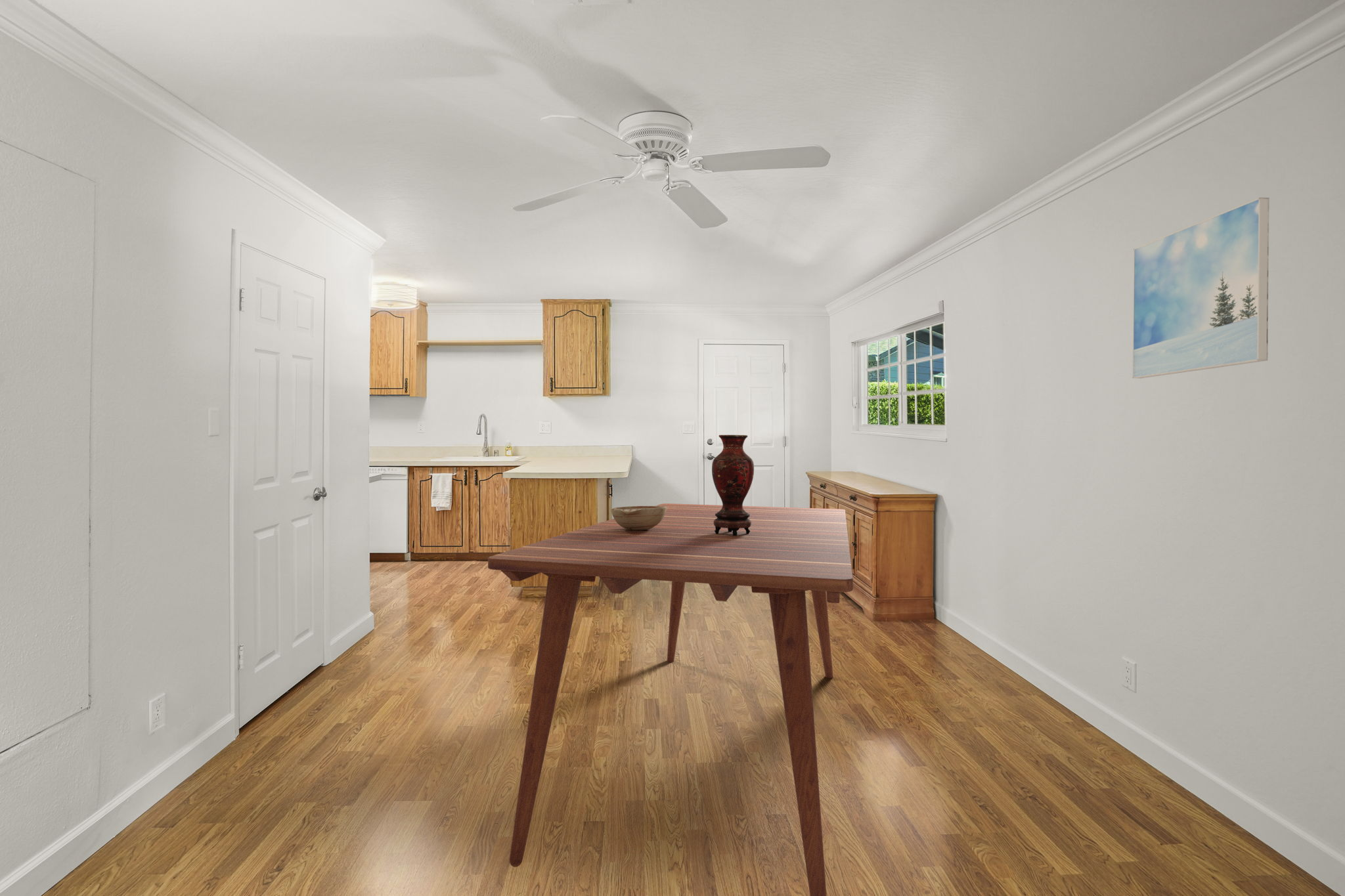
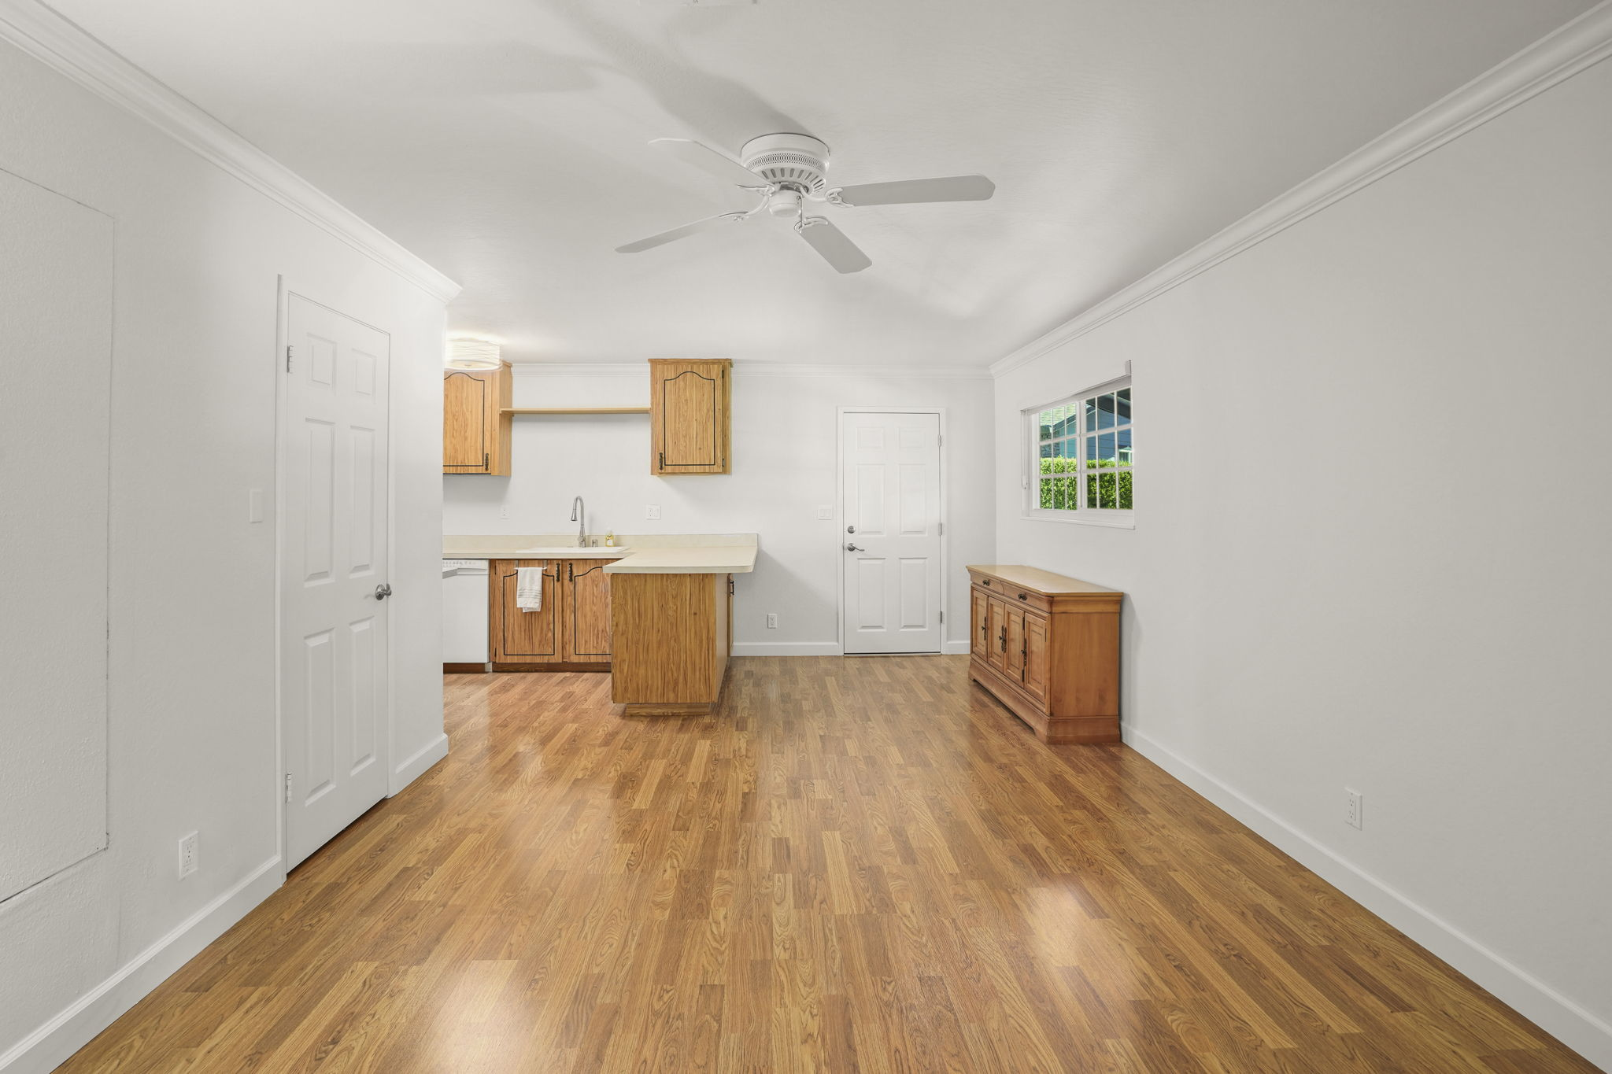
- decorative bowl [610,505,667,530]
- vase [711,435,755,536]
- dining table [487,503,854,896]
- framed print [1132,197,1270,379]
